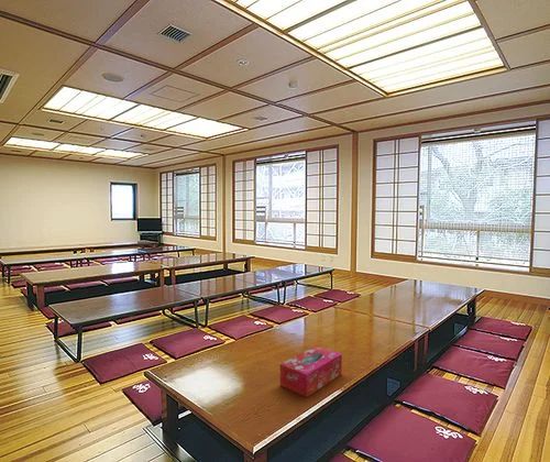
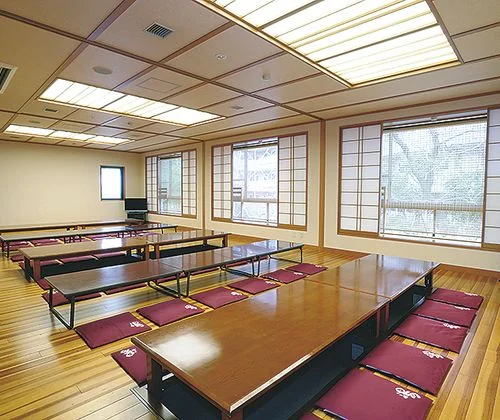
- tissue box [279,345,343,398]
